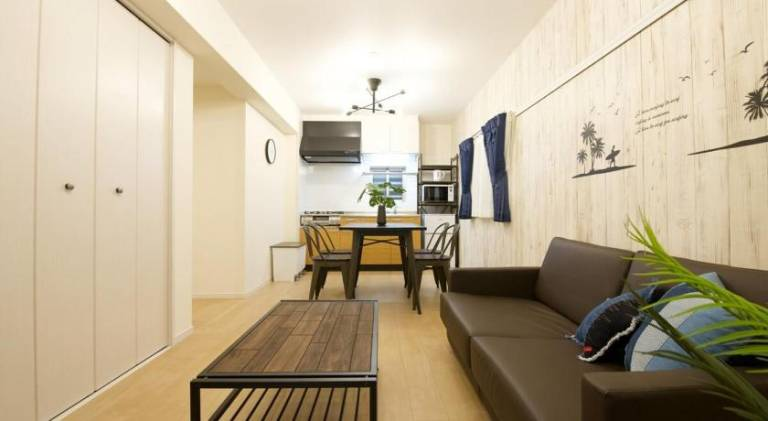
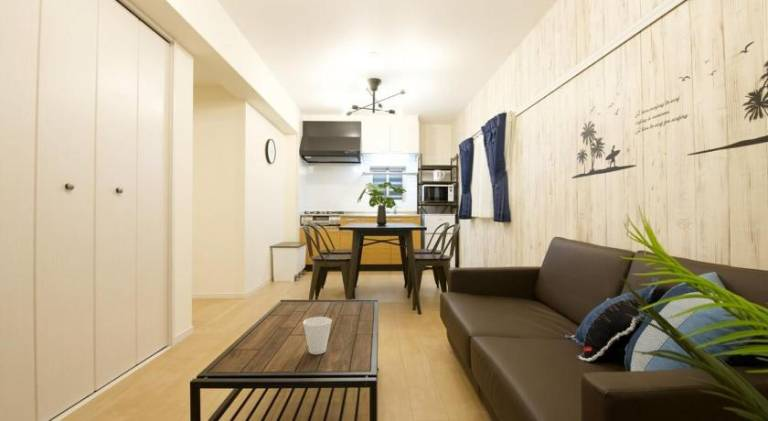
+ cup [302,316,333,355]
